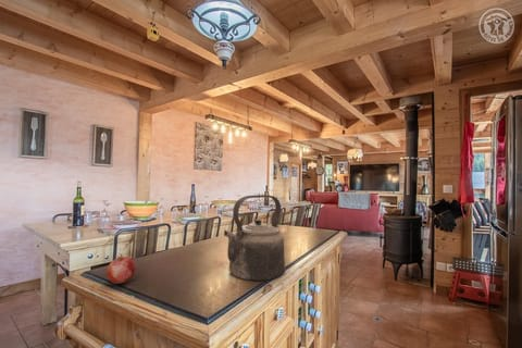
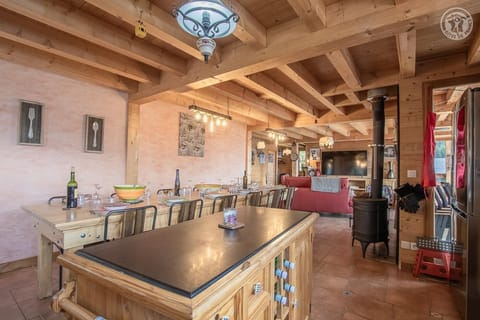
- kettle [223,194,286,282]
- fruit [105,253,138,285]
